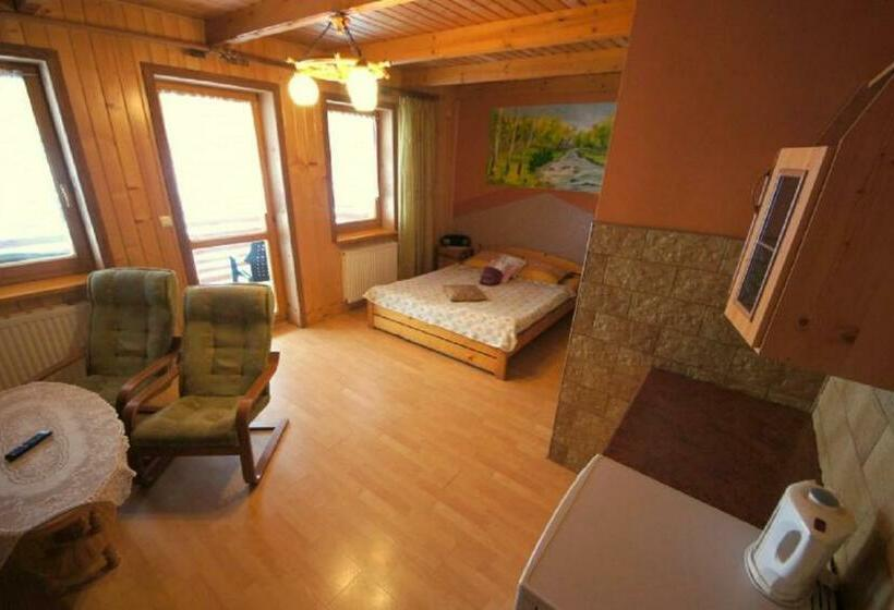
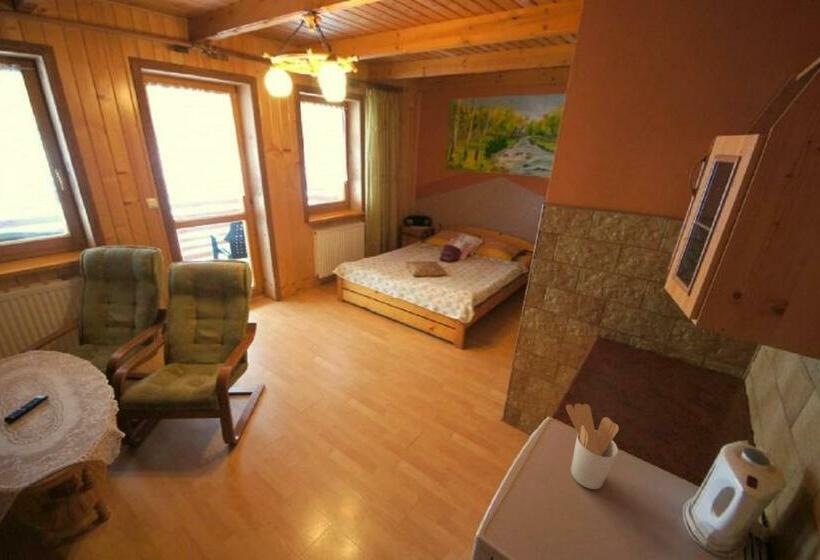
+ utensil holder [565,402,620,490]
